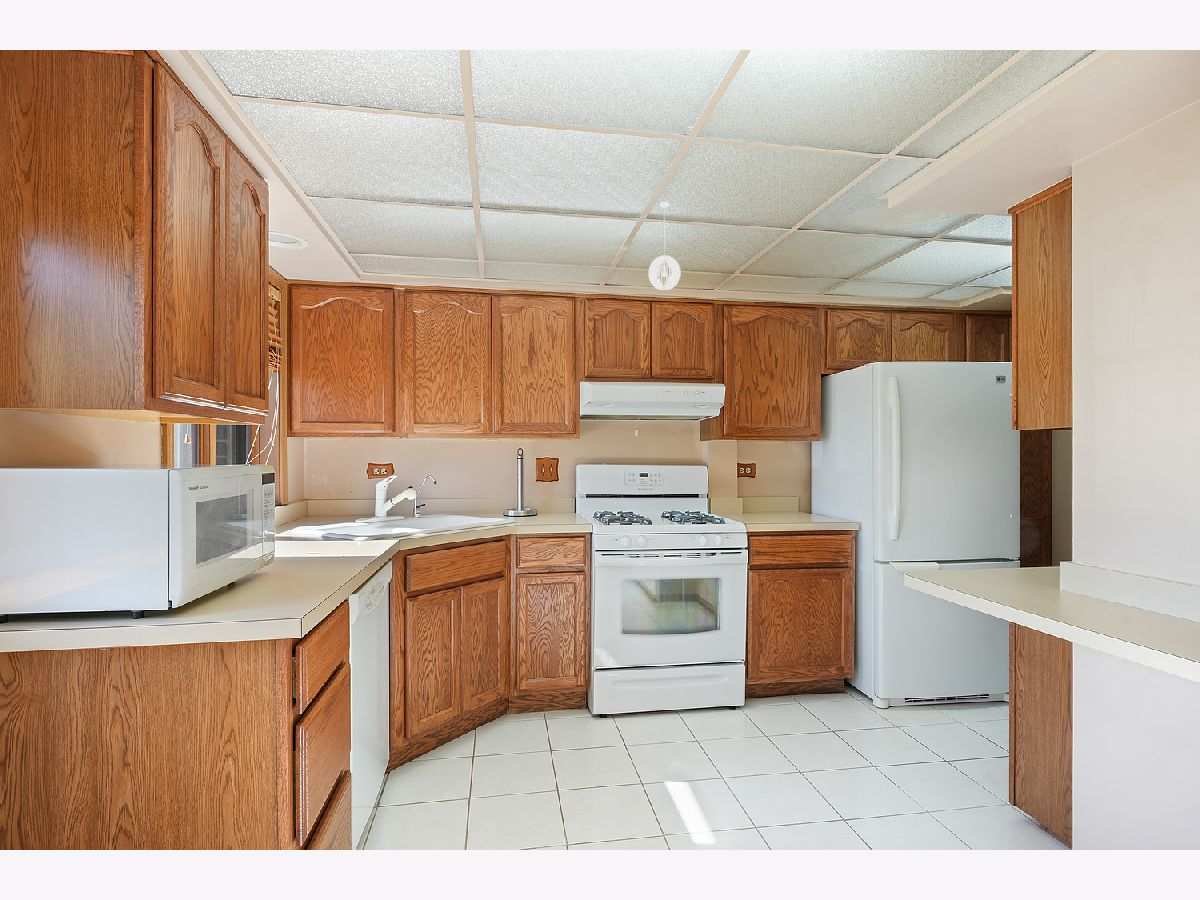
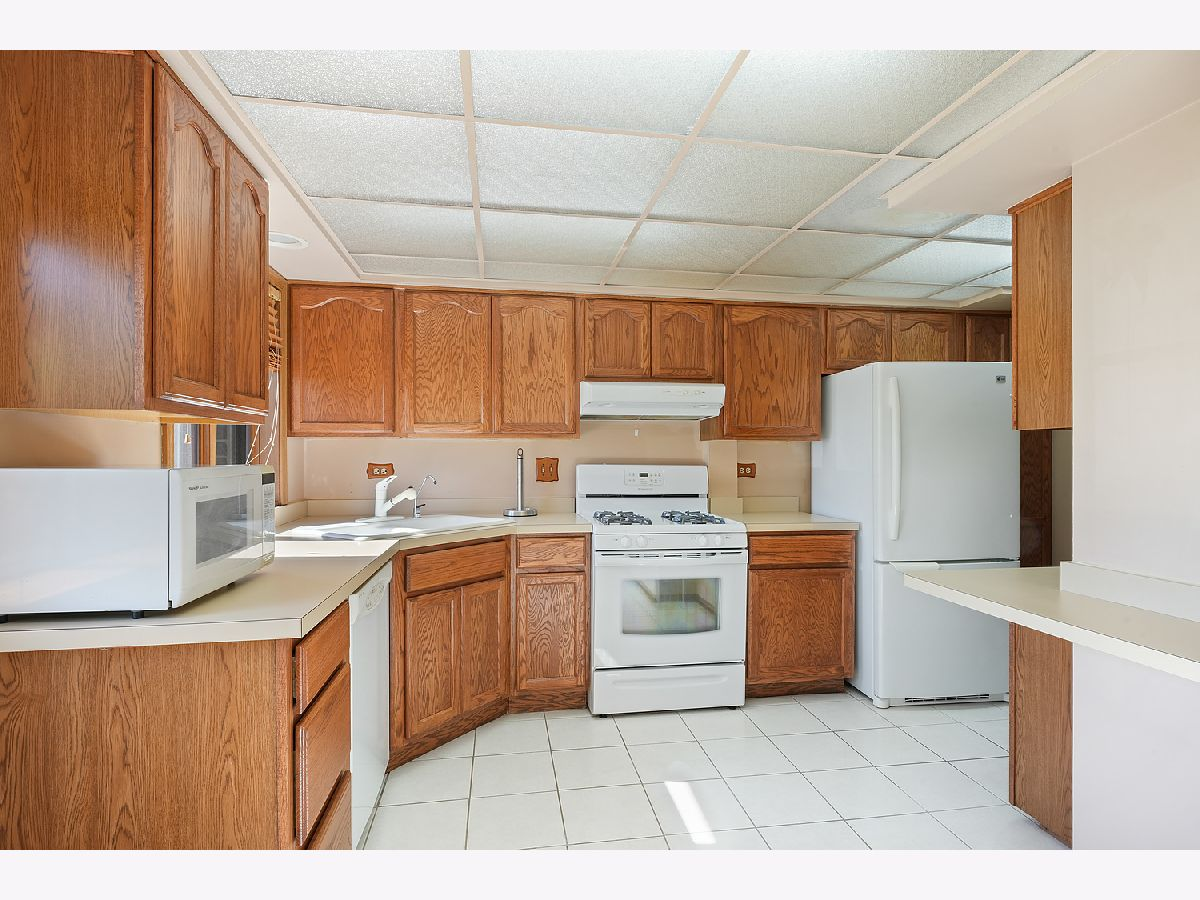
- pendant light [647,201,682,291]
